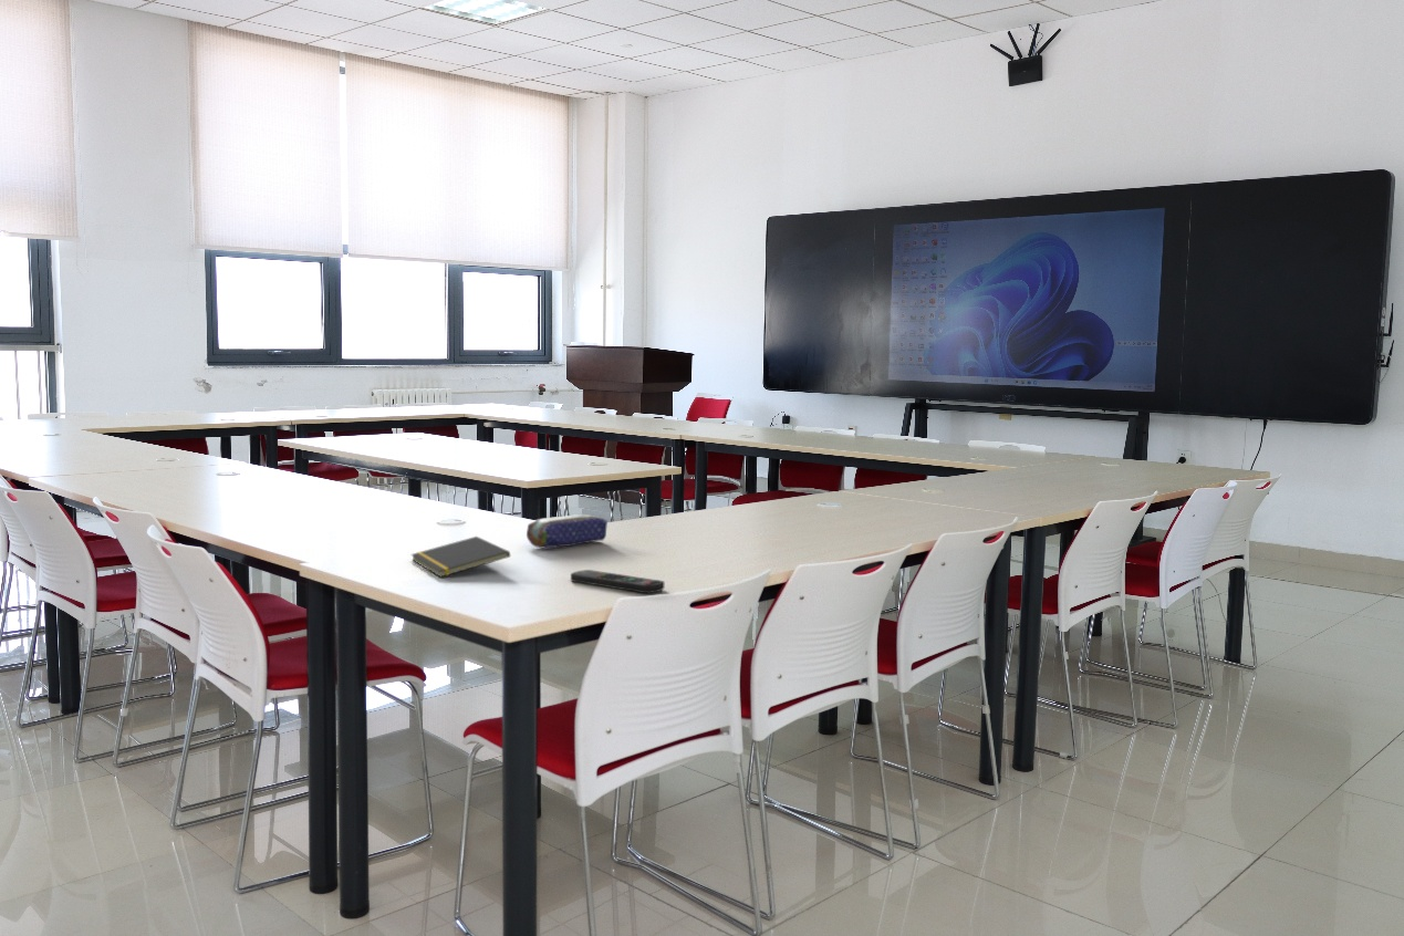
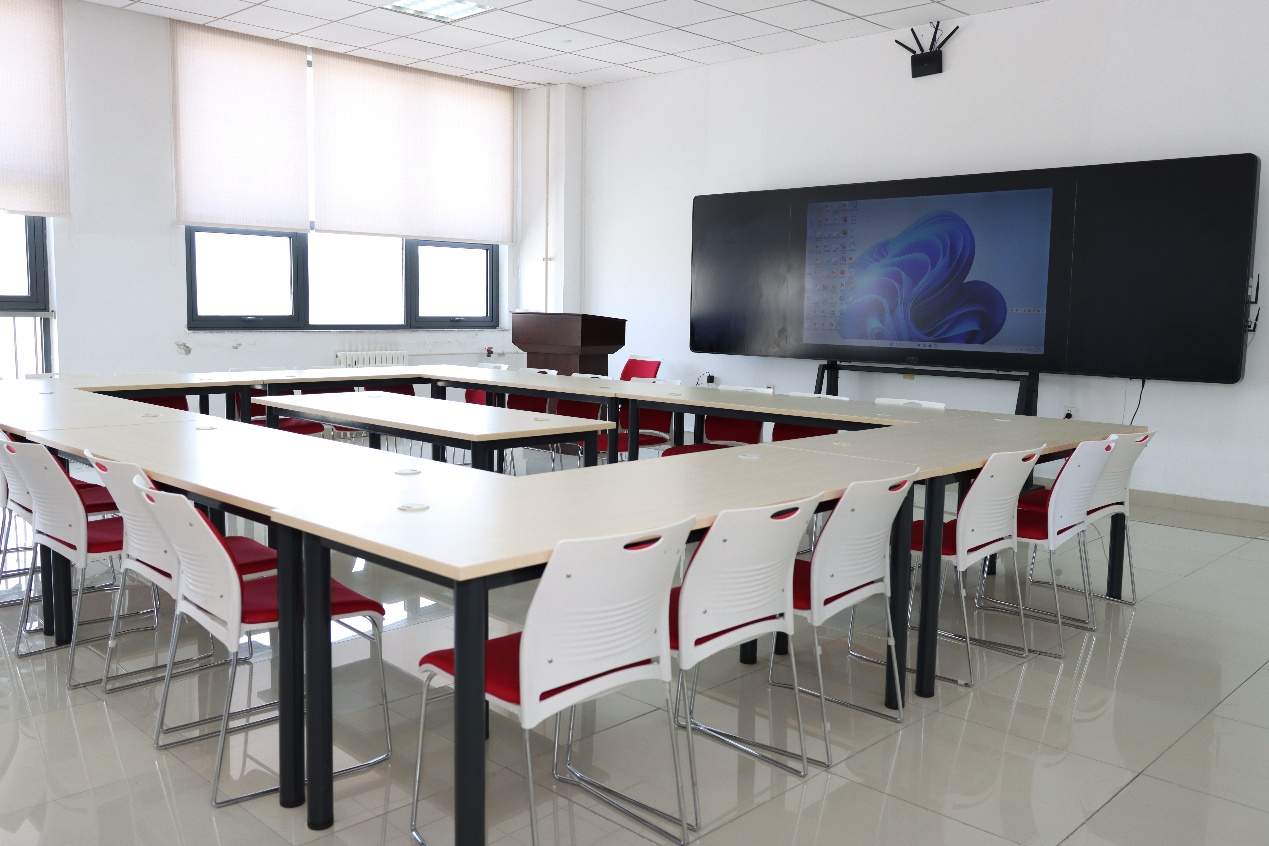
- remote control [570,569,665,594]
- pencil case [526,513,609,549]
- notepad [410,535,511,579]
